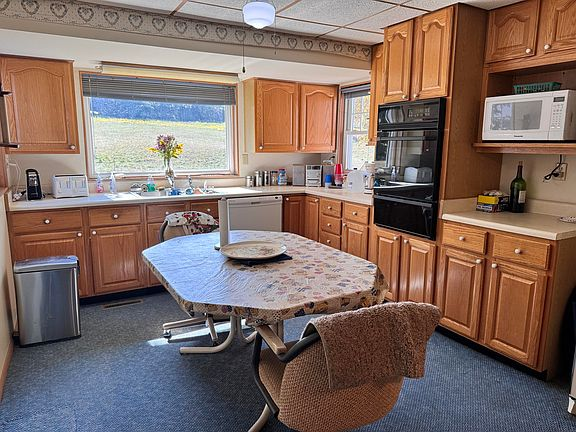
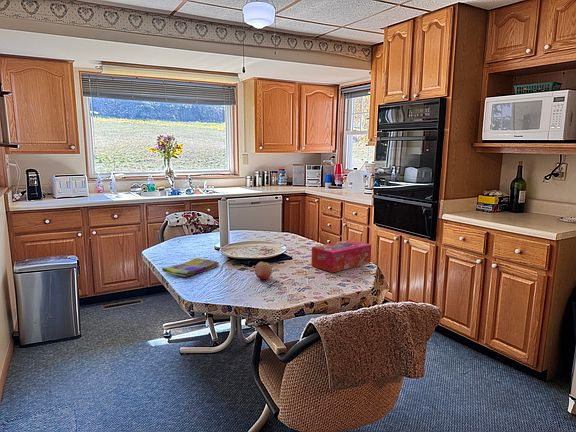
+ fruit [254,261,273,280]
+ tissue box [311,239,372,273]
+ dish towel [161,257,220,278]
